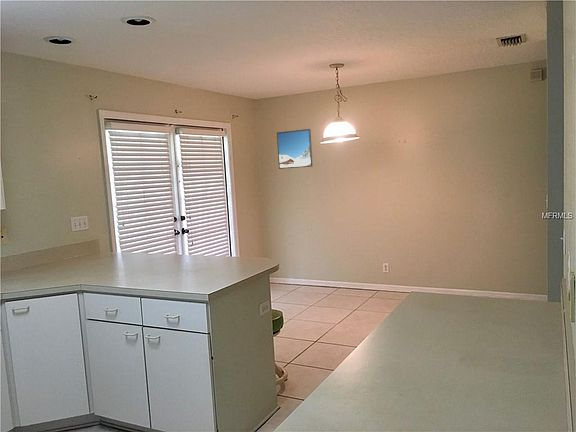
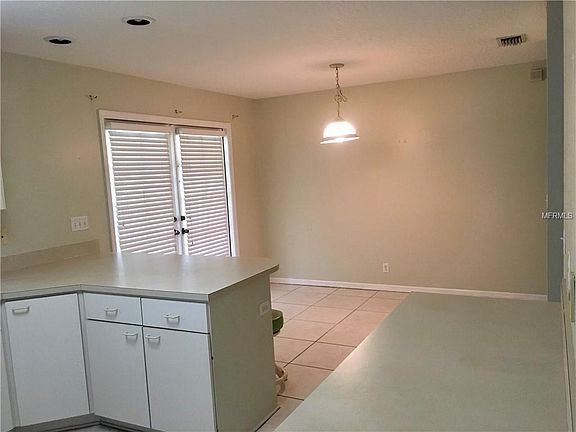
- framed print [276,128,313,170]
